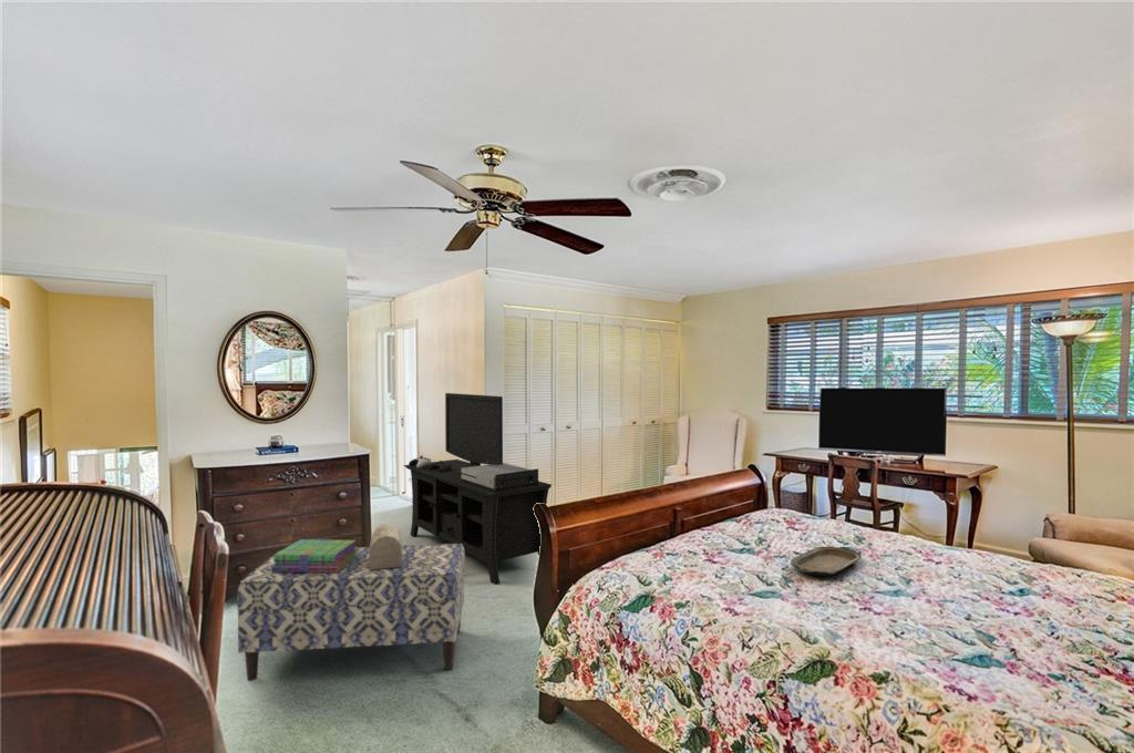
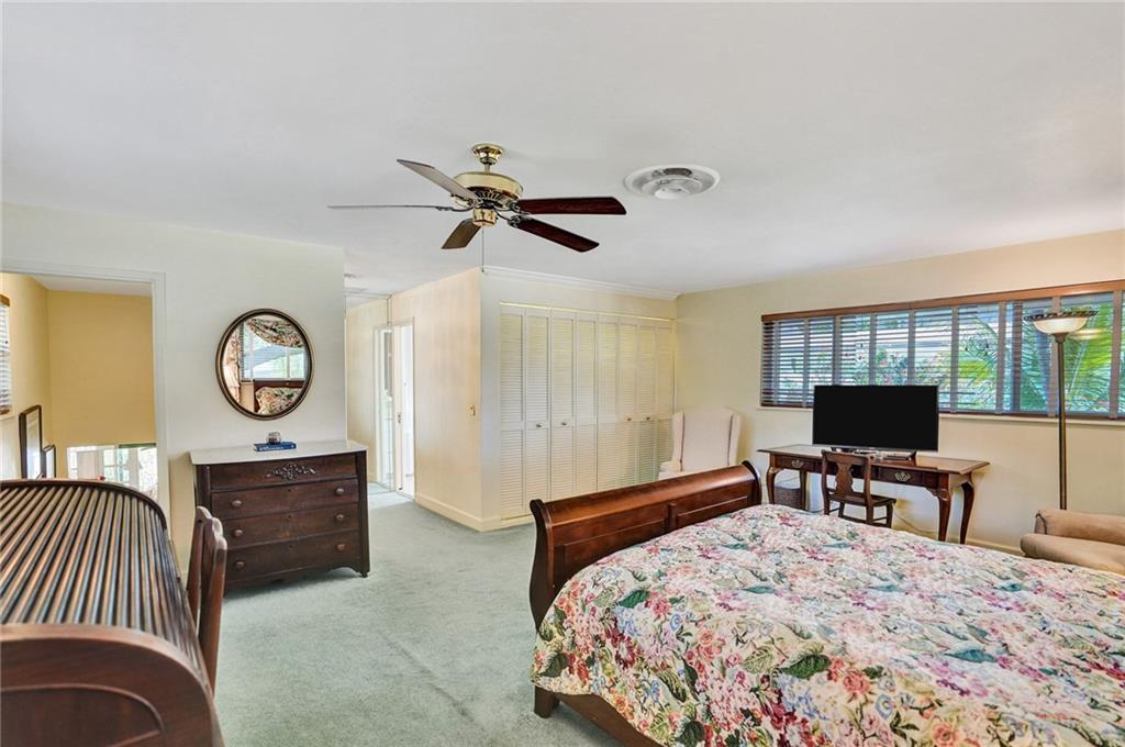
- decorative box [369,523,403,570]
- bench [236,543,466,682]
- stack of books [271,538,358,573]
- serving tray [790,546,863,577]
- media console [402,392,553,586]
